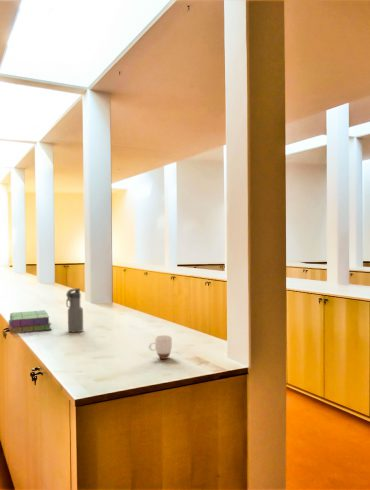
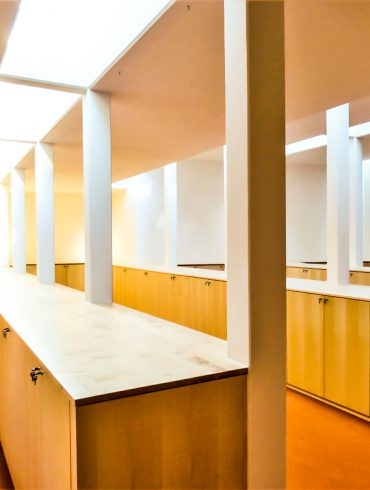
- water bottle [65,287,84,333]
- stack of books [8,309,53,334]
- mug [148,334,173,360]
